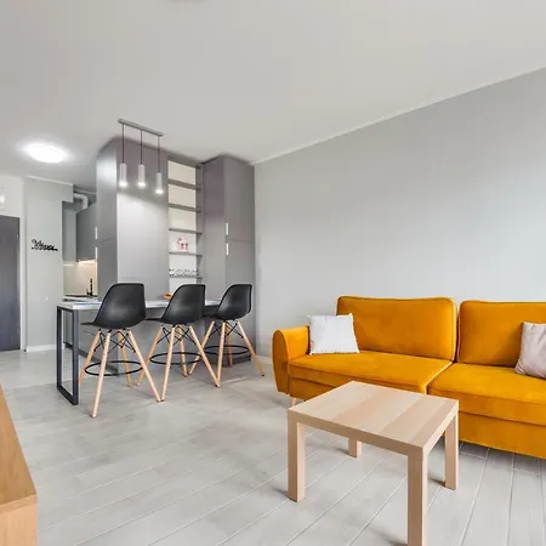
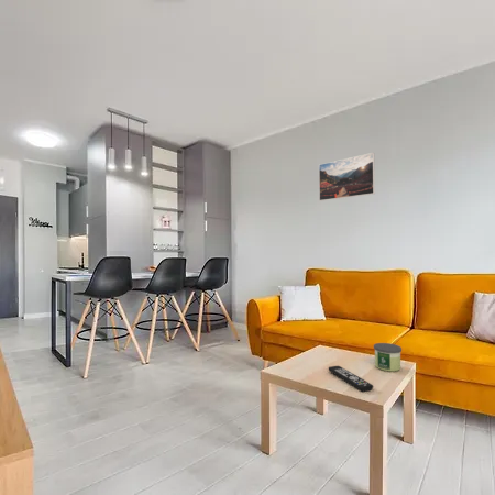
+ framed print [318,152,376,202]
+ candle [373,342,403,373]
+ remote control [328,365,374,393]
